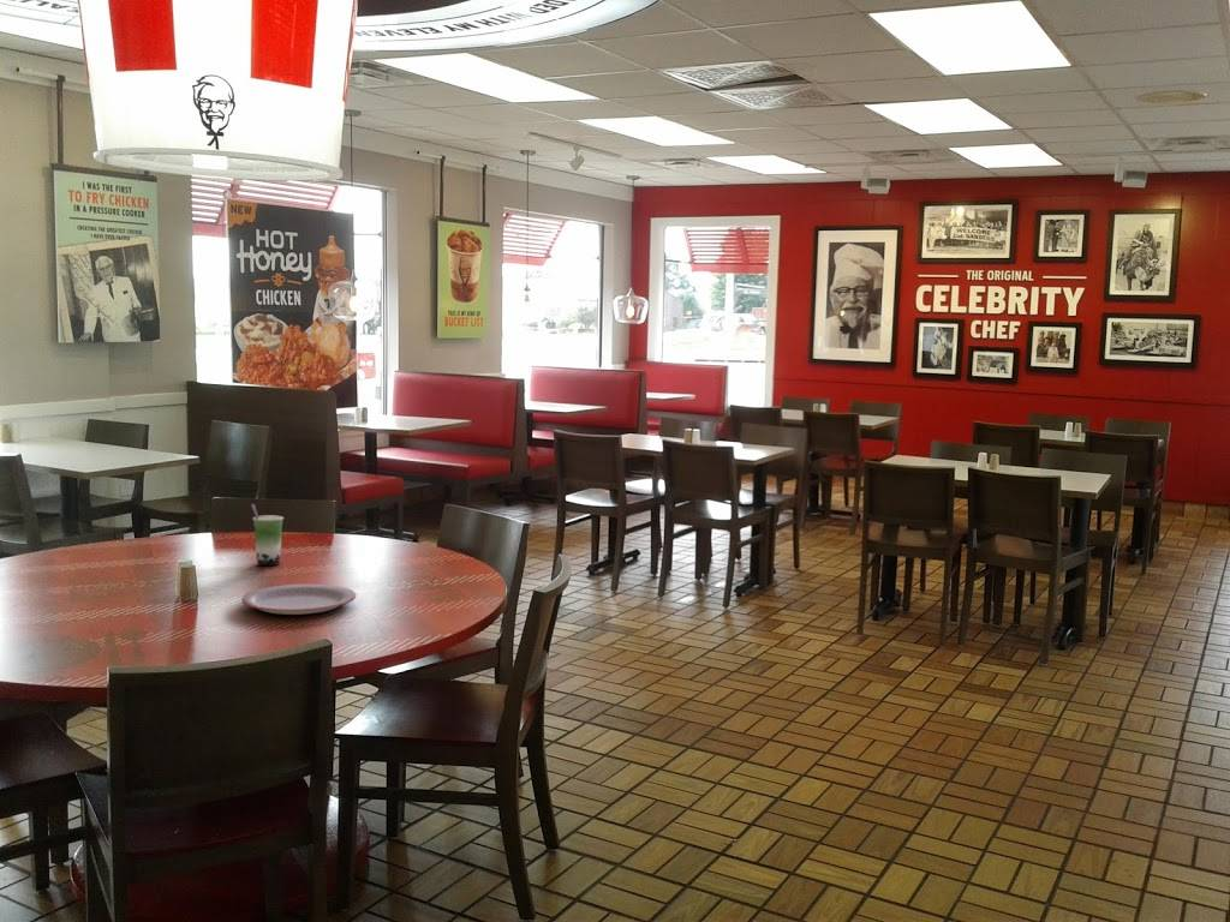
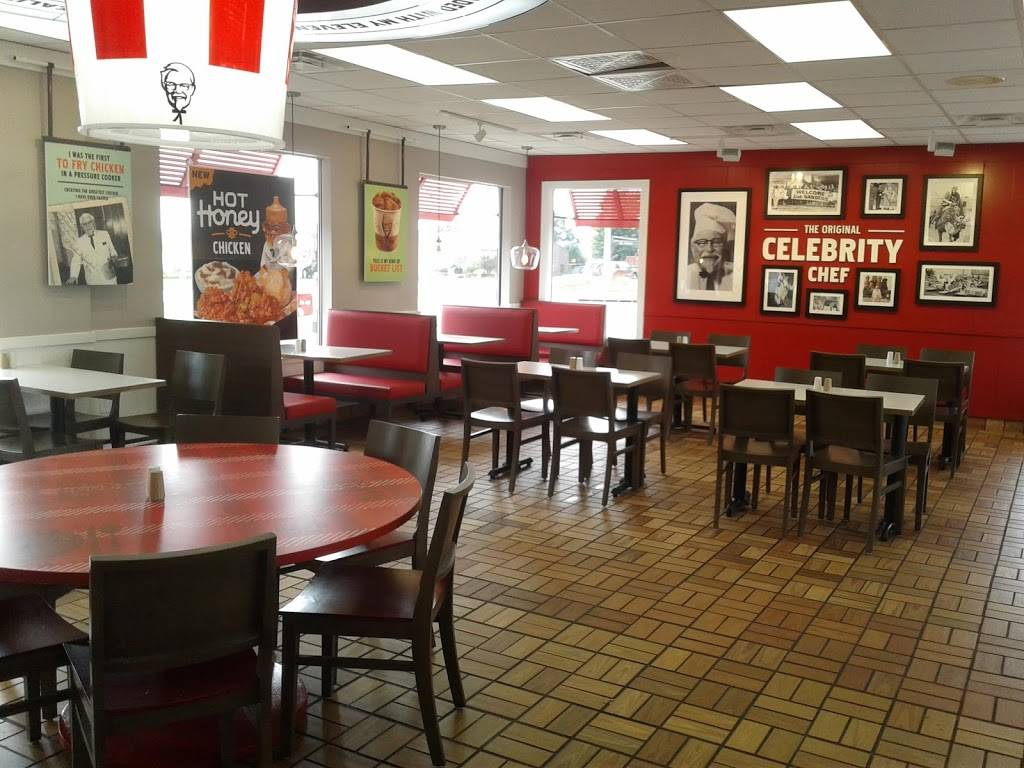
- plate [240,582,357,616]
- beverage cup [250,503,285,567]
